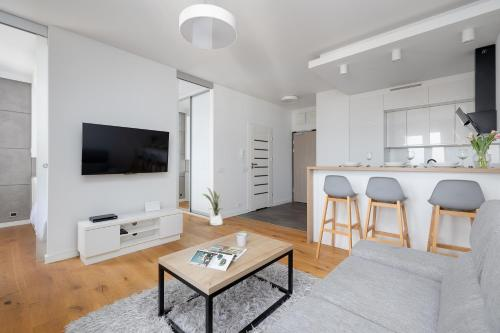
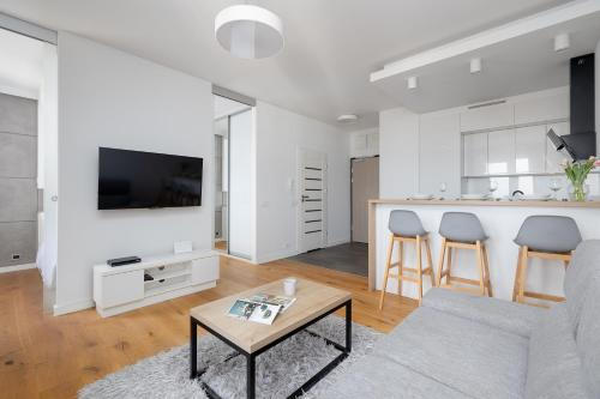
- house plant [202,187,223,227]
